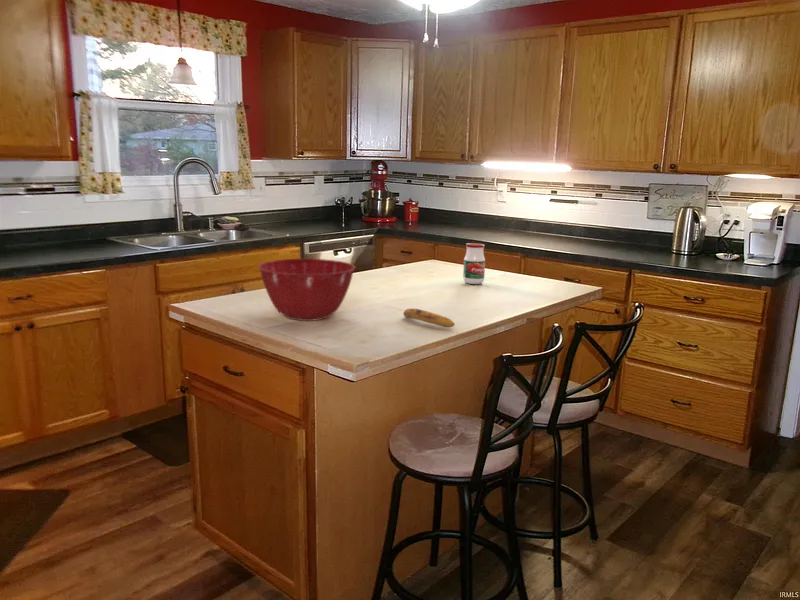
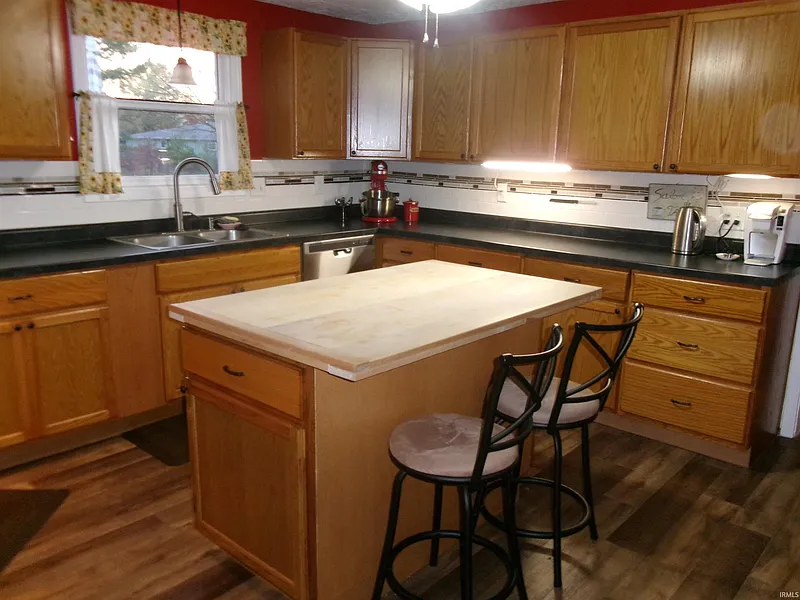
- jar [462,242,486,285]
- mixing bowl [257,258,356,322]
- banana [402,308,456,328]
